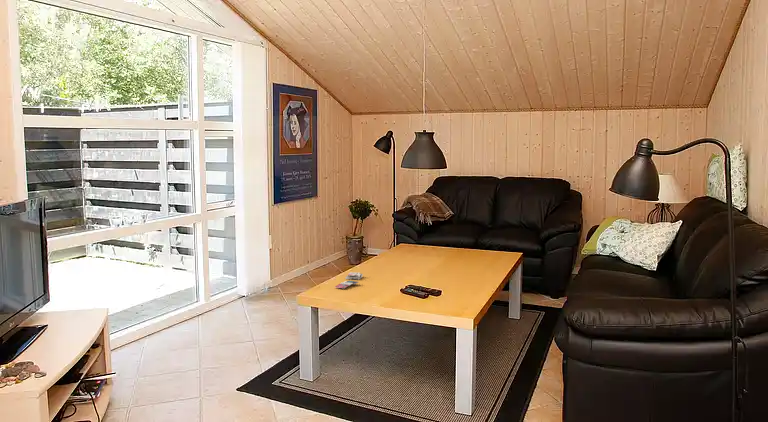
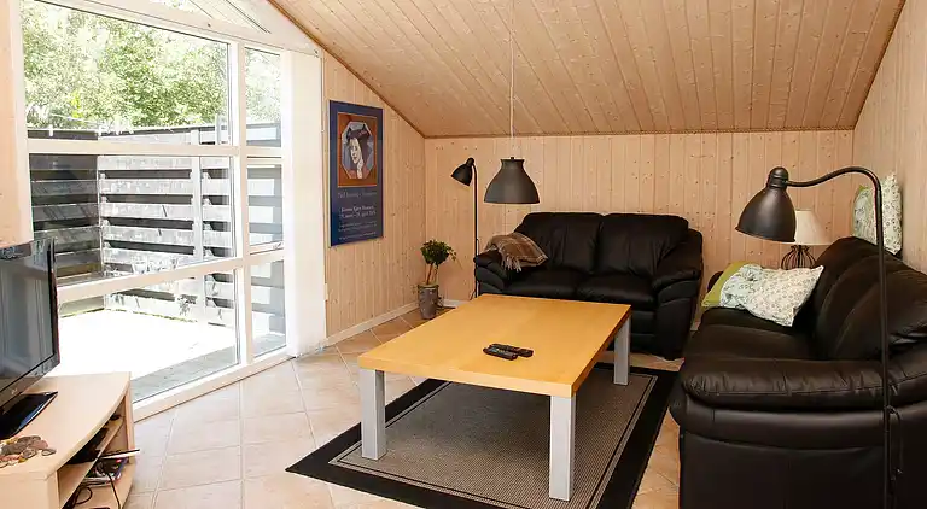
- magazine [334,271,364,289]
